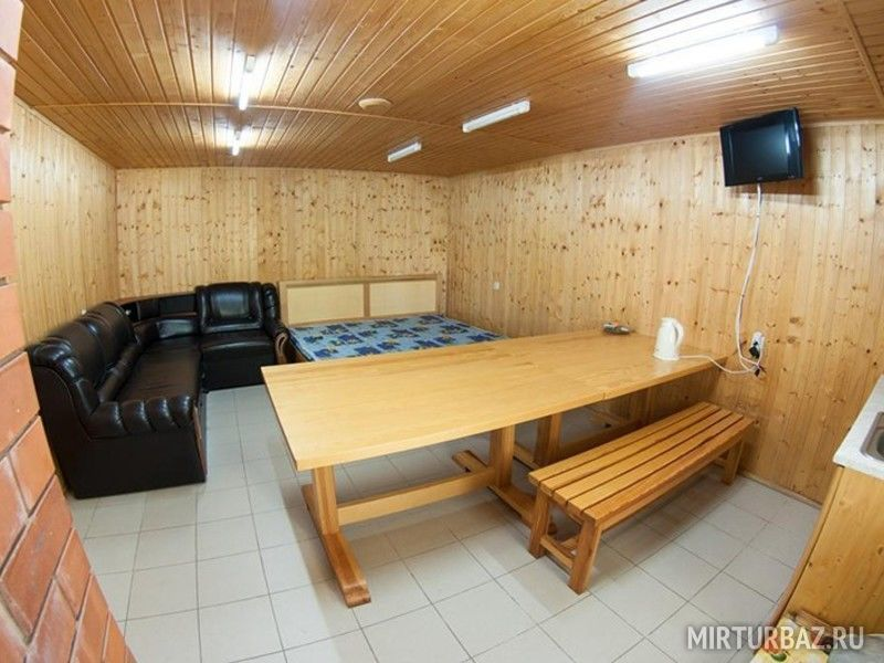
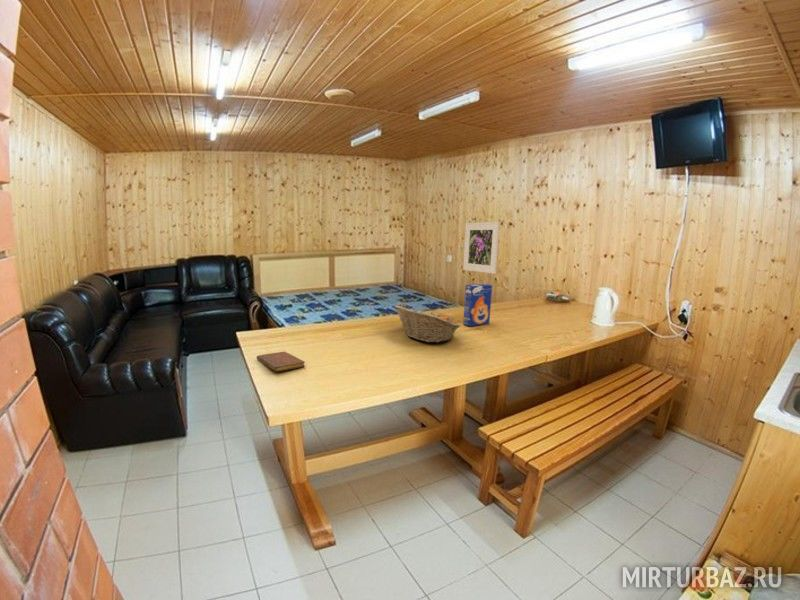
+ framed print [462,221,501,275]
+ fruit basket [393,304,461,343]
+ notebook [256,351,306,373]
+ cereal box [462,283,493,327]
